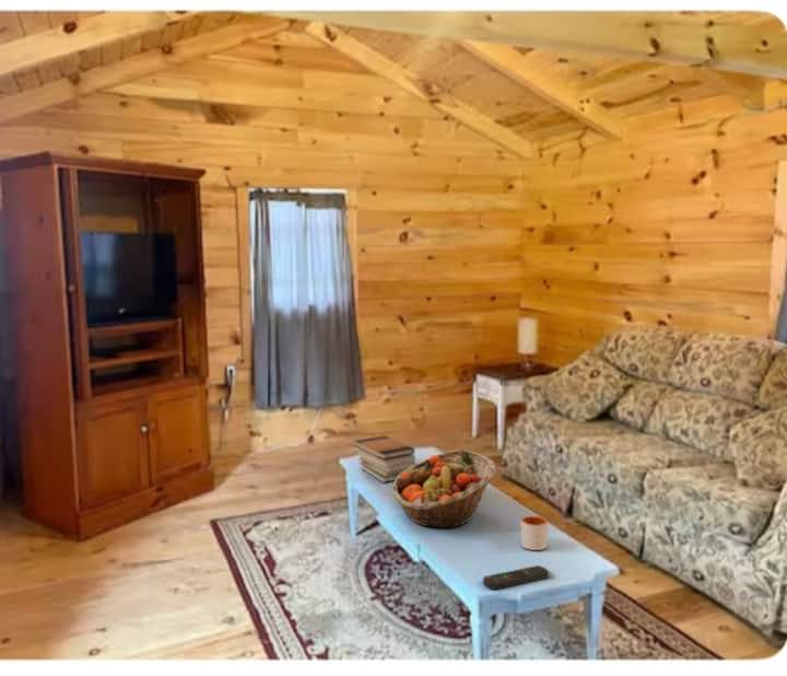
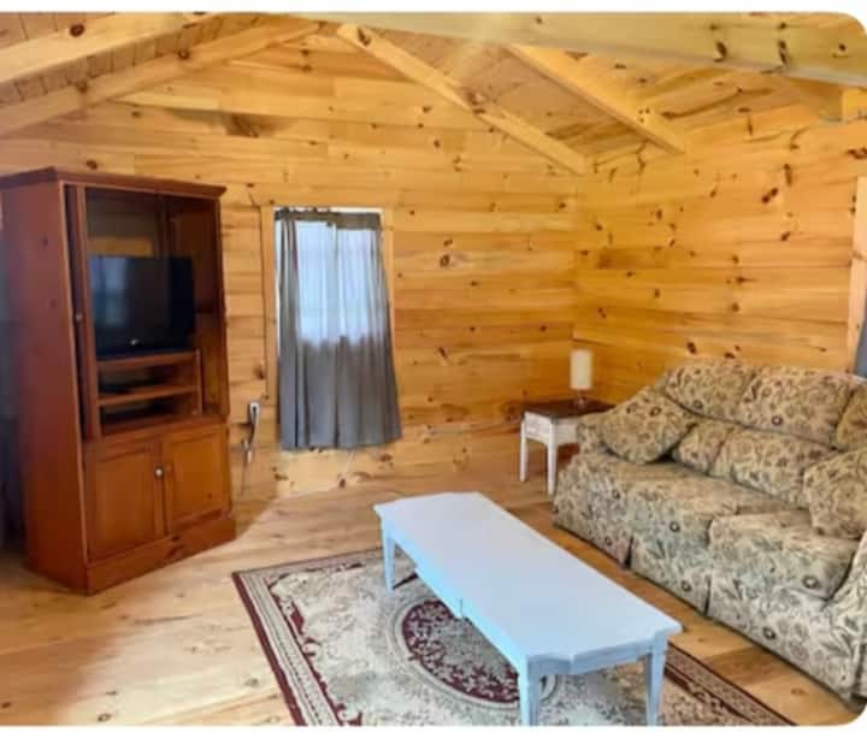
- remote control [482,564,550,591]
- book stack [353,434,416,483]
- mug [519,514,549,551]
- fruit basket [390,448,497,529]
